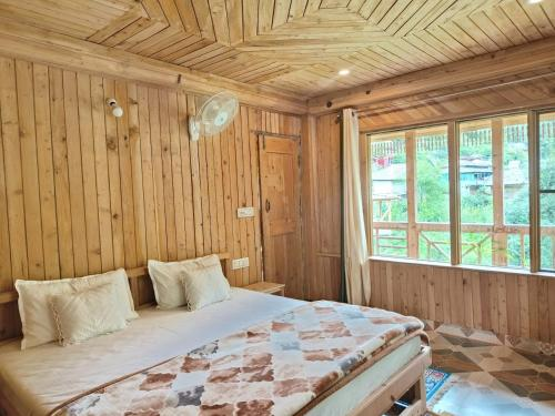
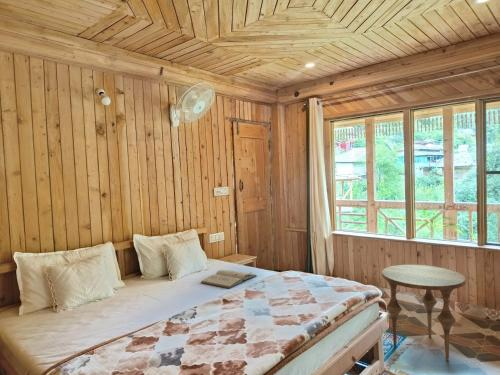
+ book [200,269,258,290]
+ side table [381,264,466,362]
